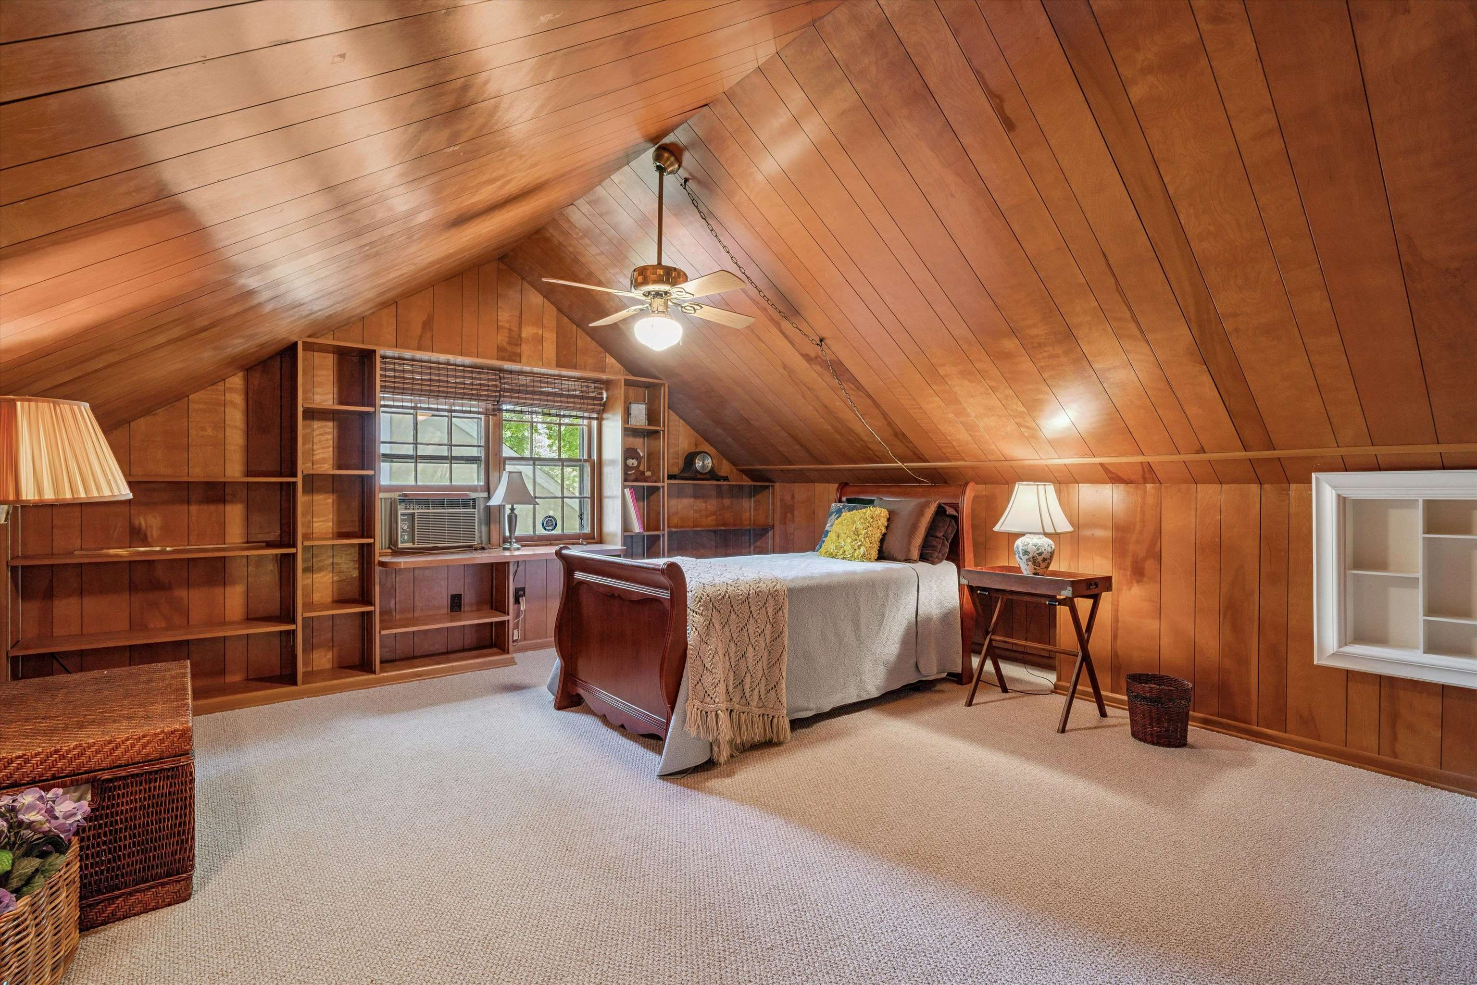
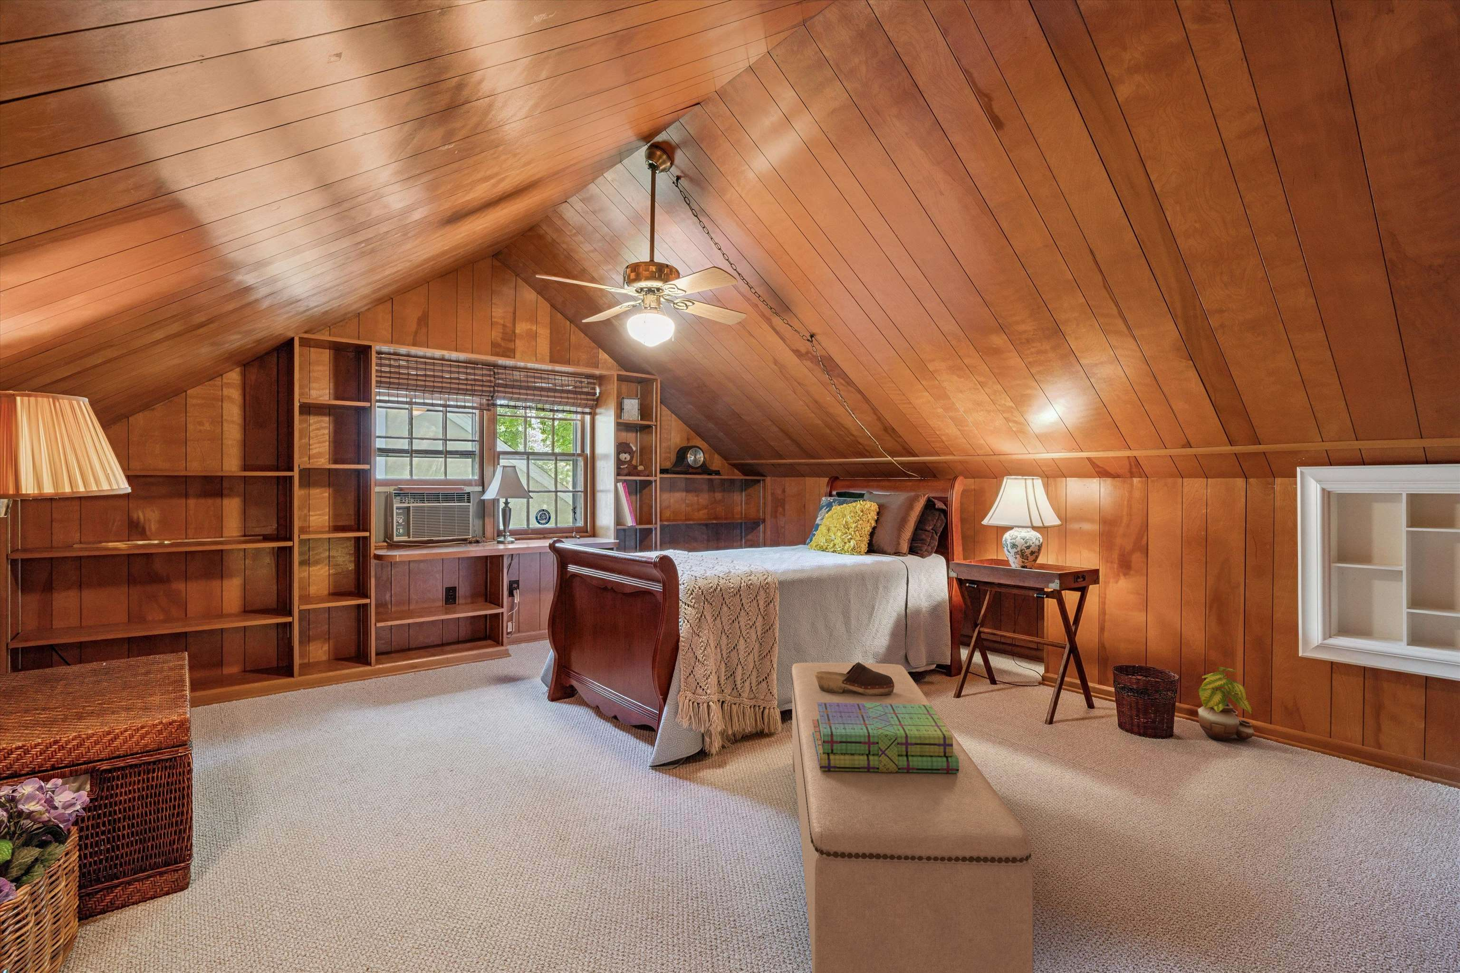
+ bench [791,662,1034,973]
+ potted plant [1197,667,1255,741]
+ stack of books [813,703,959,773]
+ slipper [815,661,894,696]
